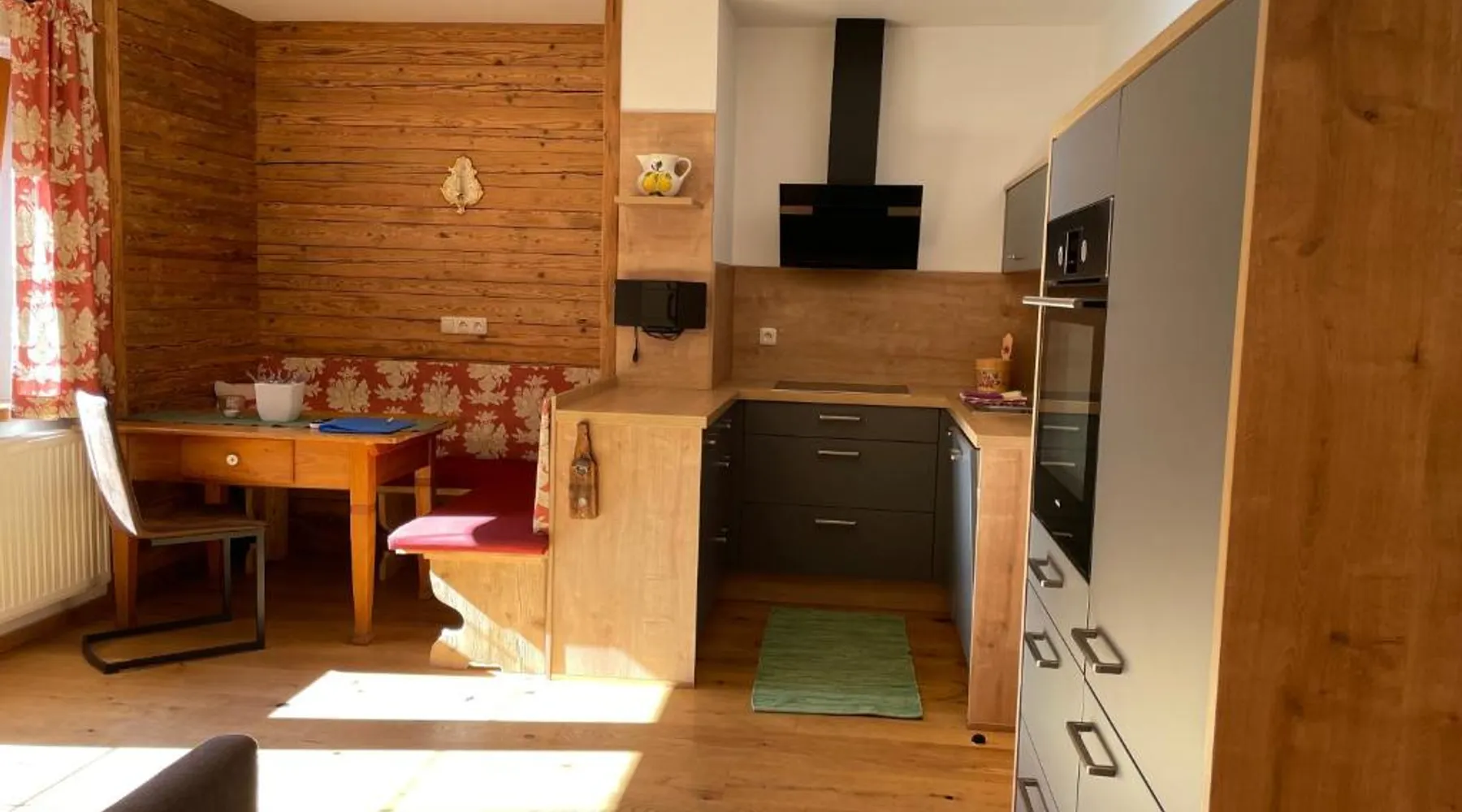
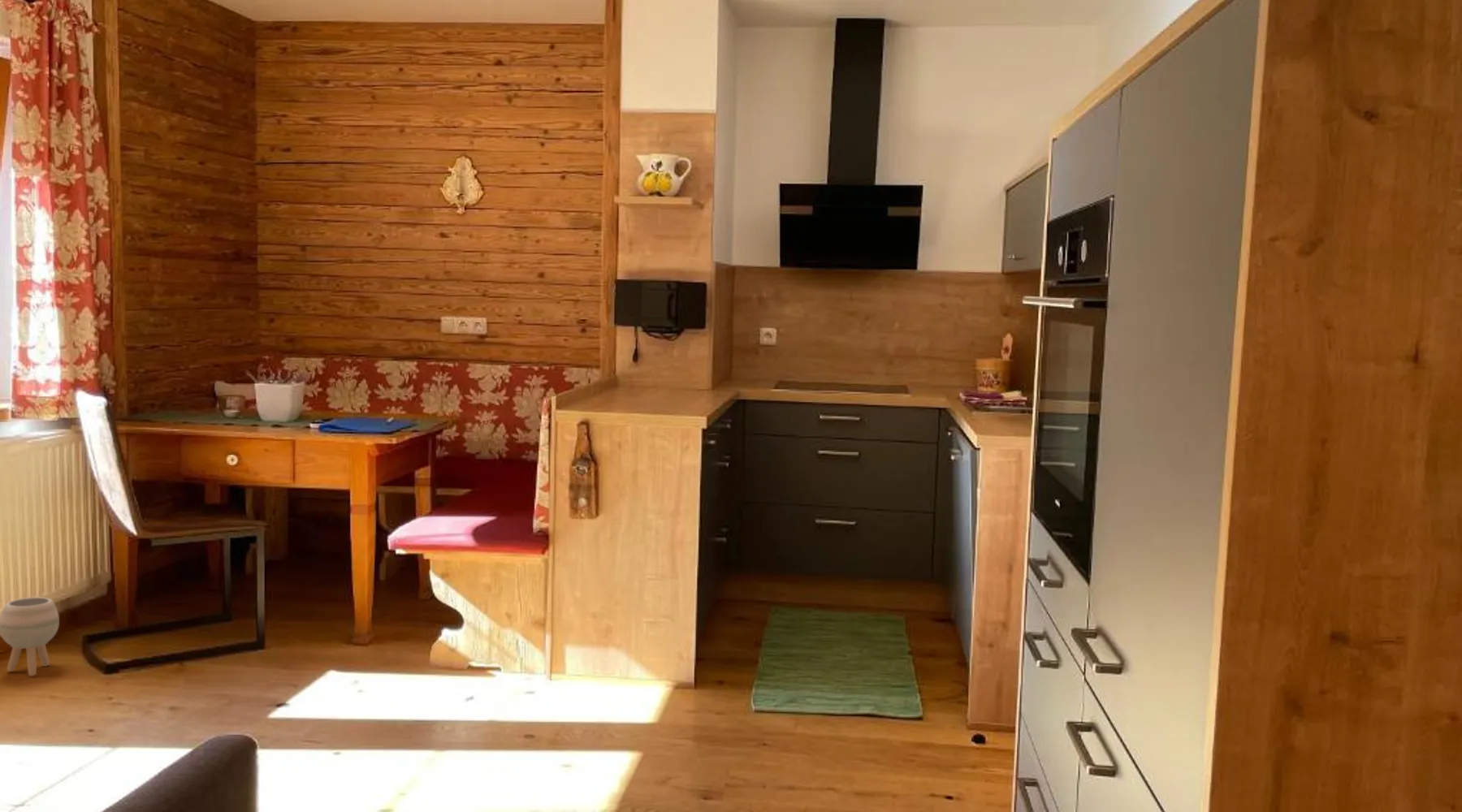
+ planter [0,596,60,676]
